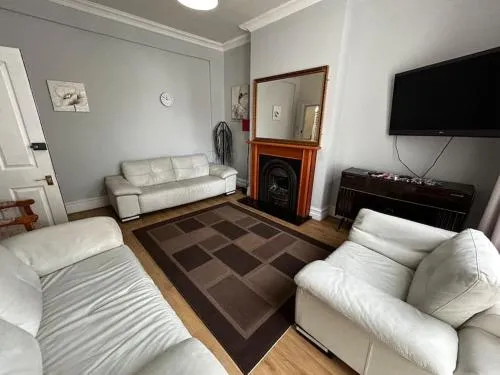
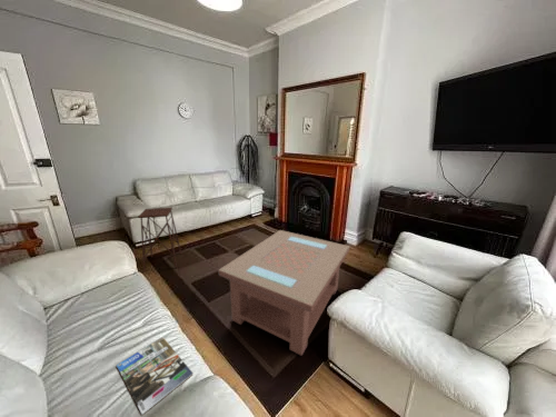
+ magazine [116,336,193,416]
+ side table [137,207,182,272]
+ coffee table [218,229,351,357]
